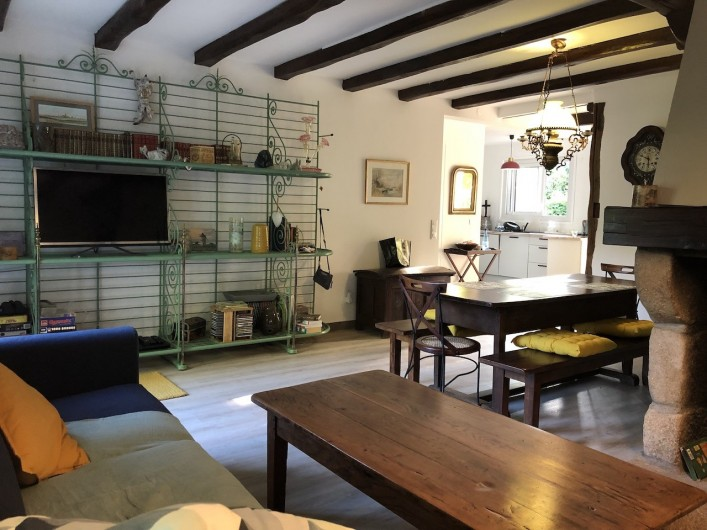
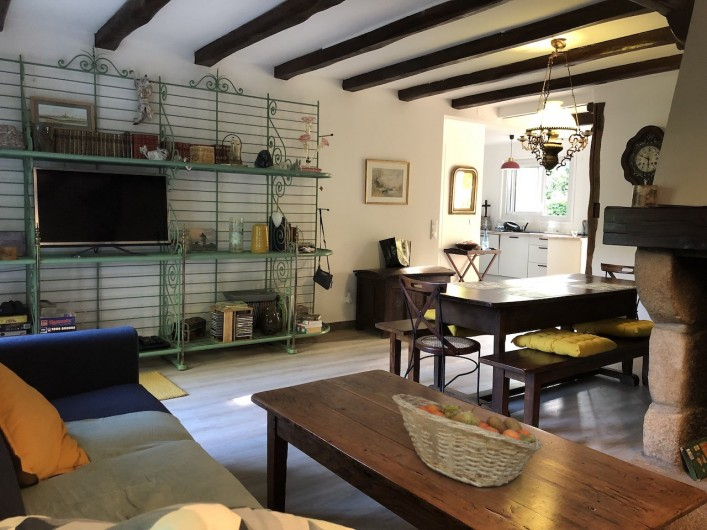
+ fruit basket [391,393,543,488]
